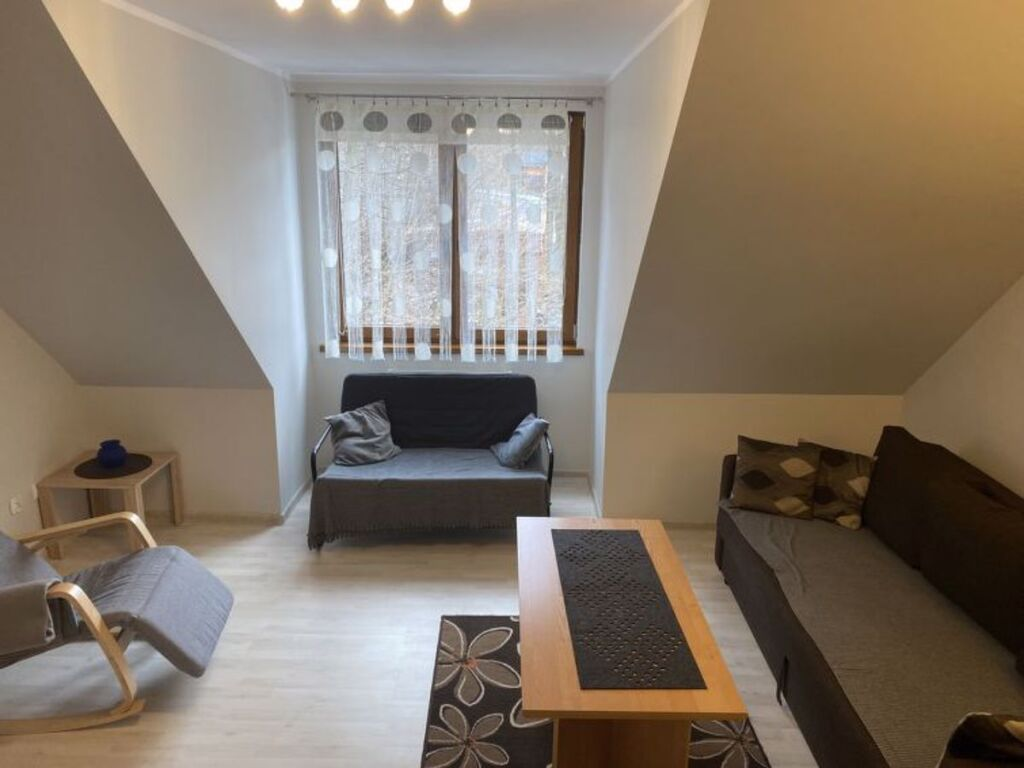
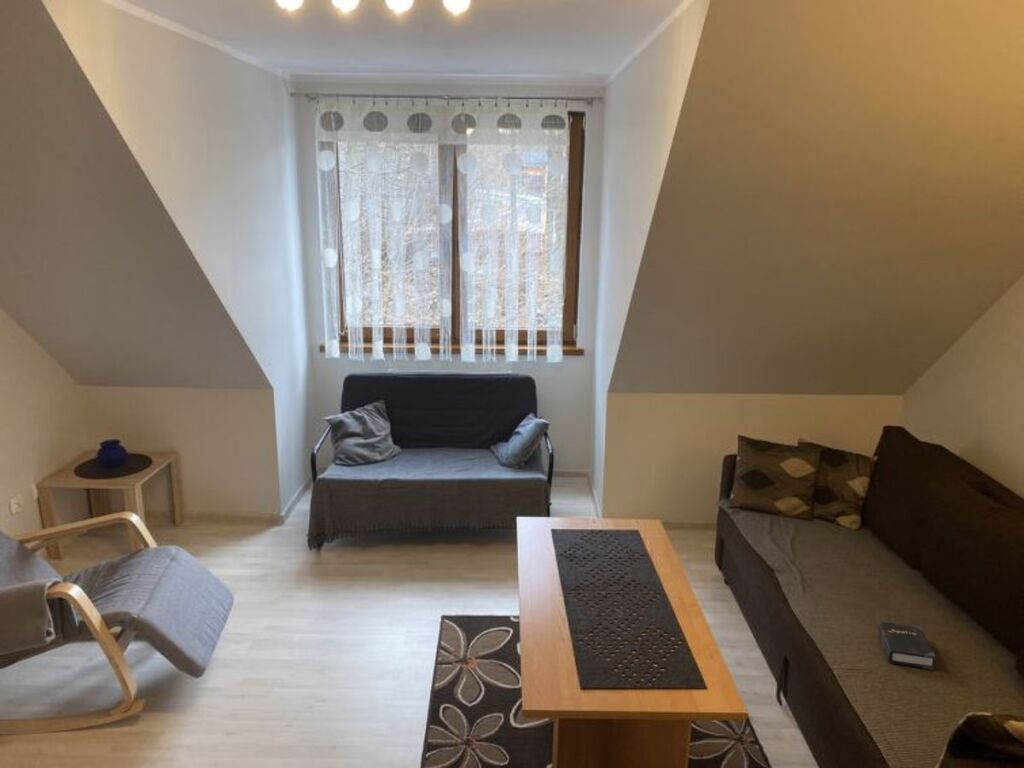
+ hardback book [877,621,936,671]
